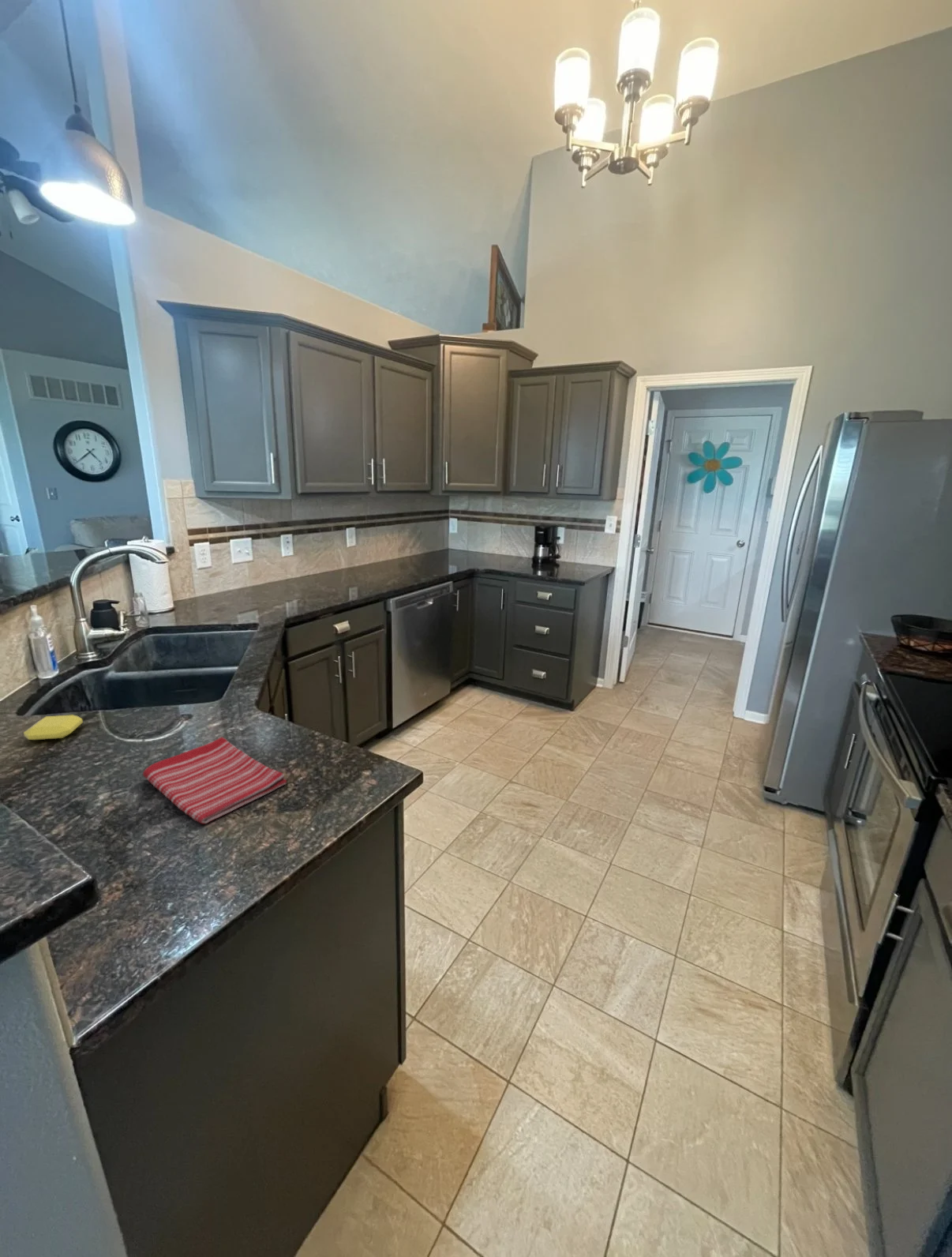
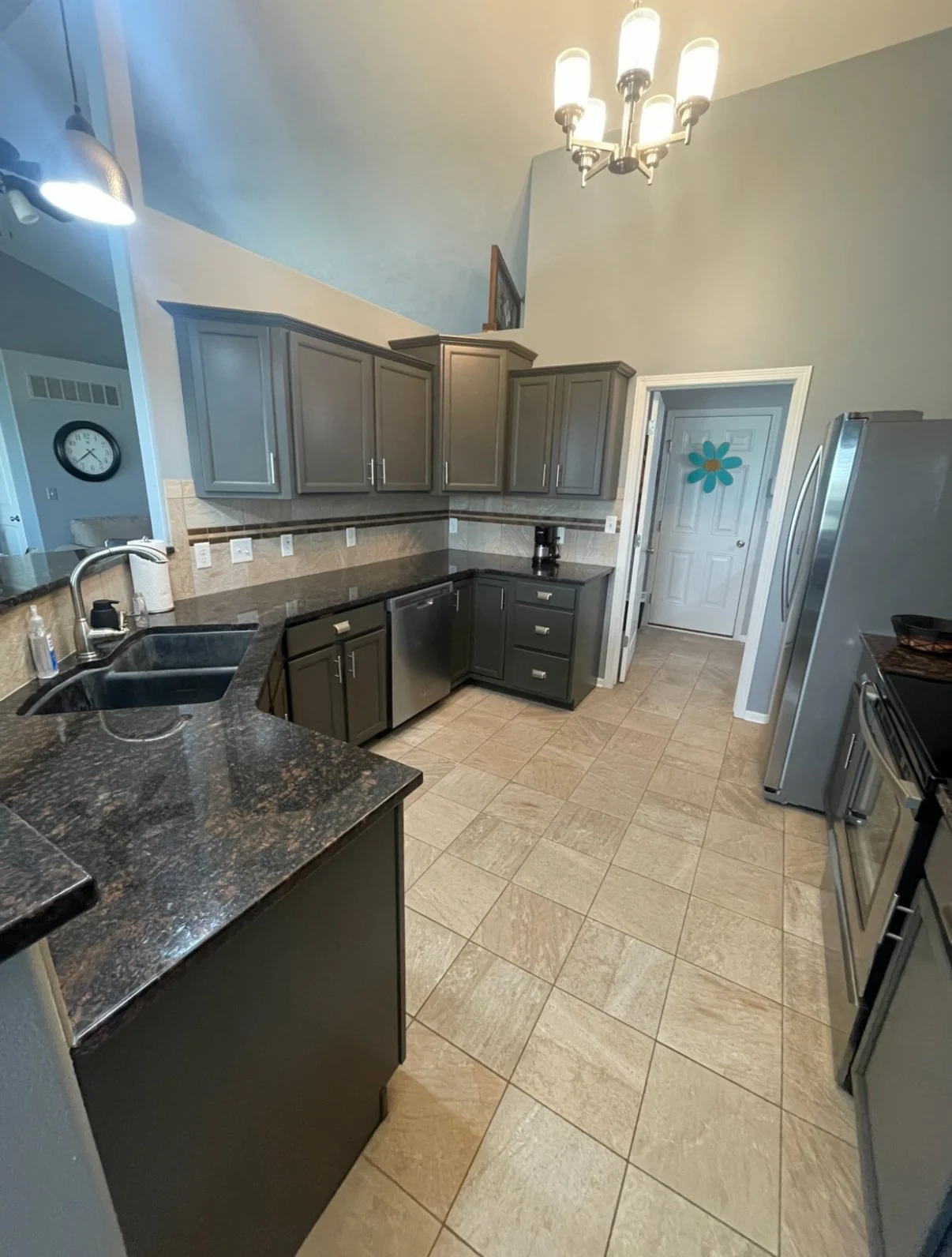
- soap bar [23,715,84,741]
- dish towel [142,736,287,824]
